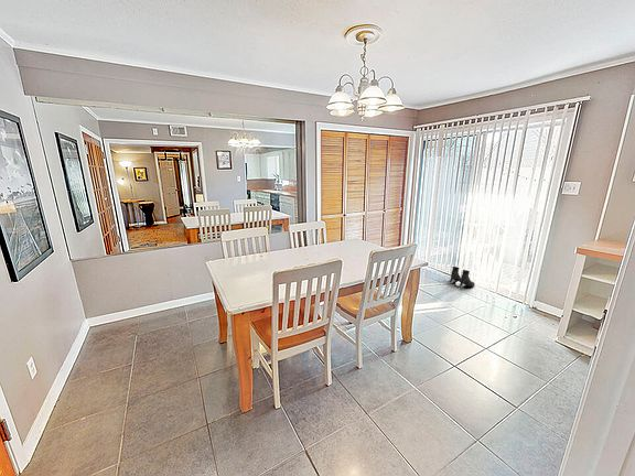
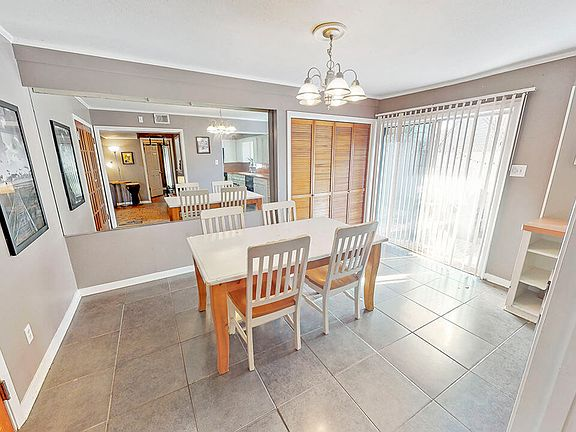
- boots [449,266,476,288]
